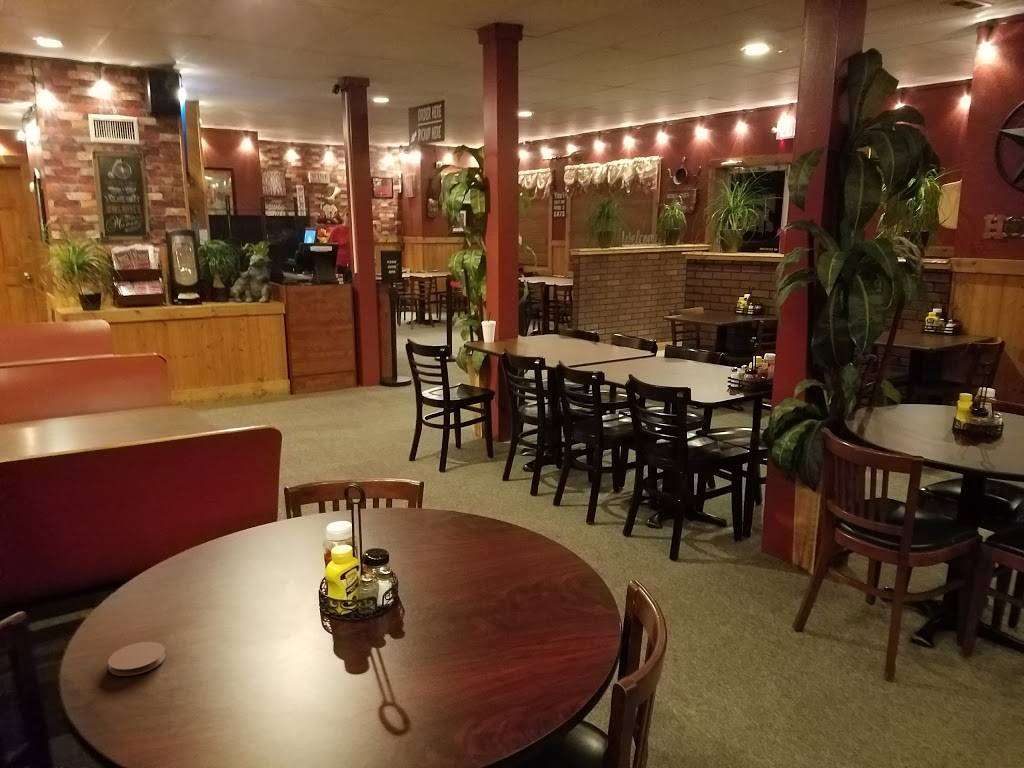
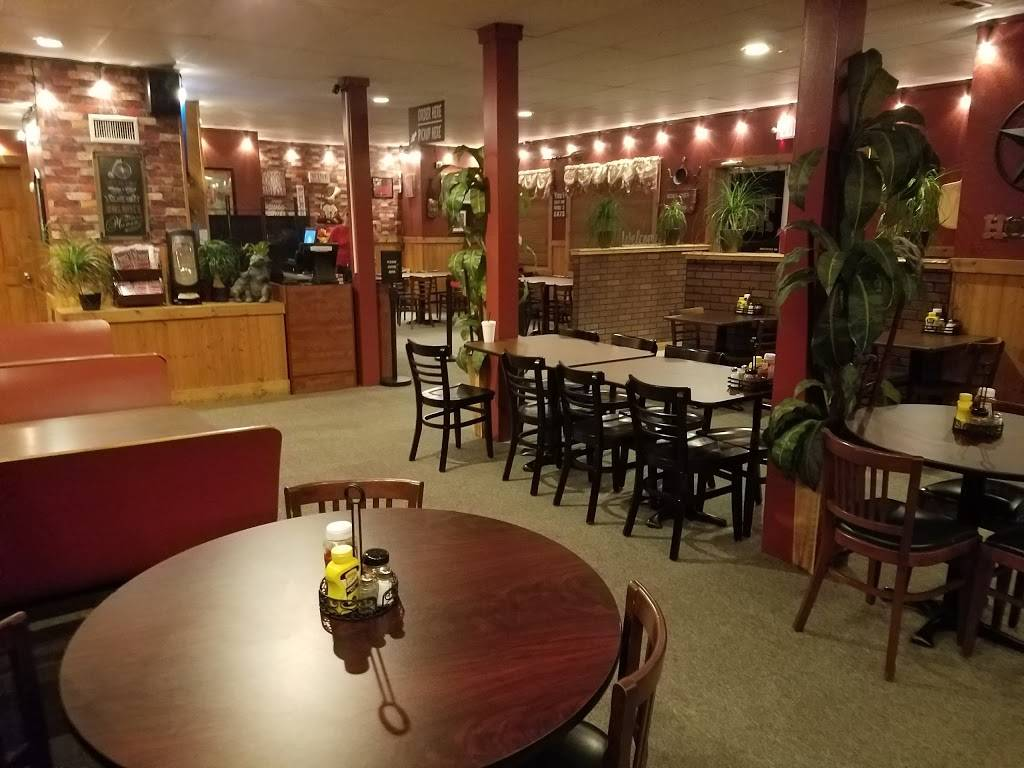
- coaster [107,641,166,677]
